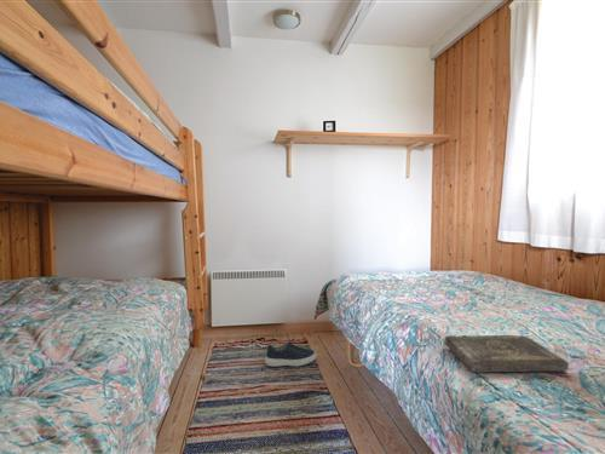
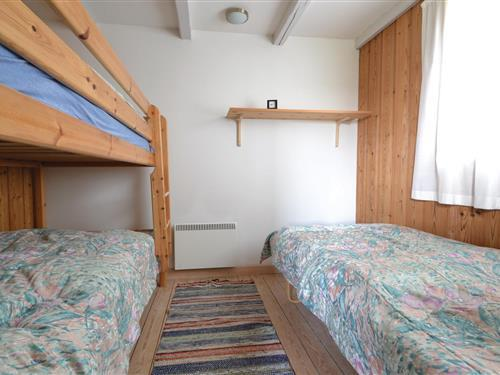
- book [444,334,570,374]
- shoe [264,340,317,368]
